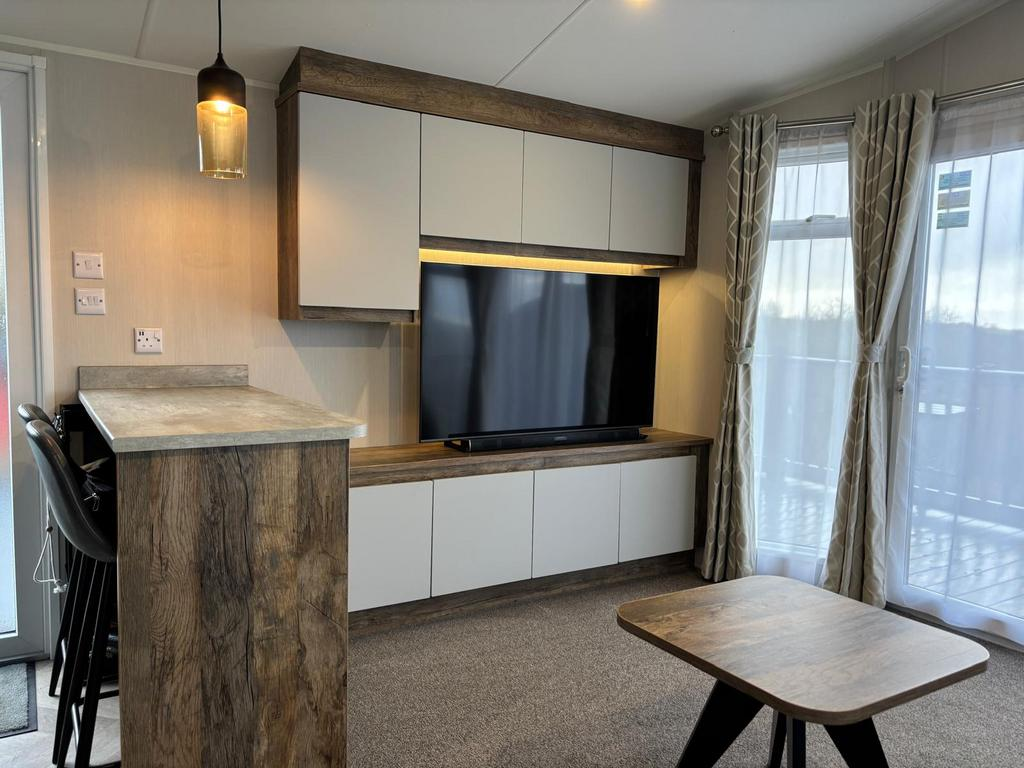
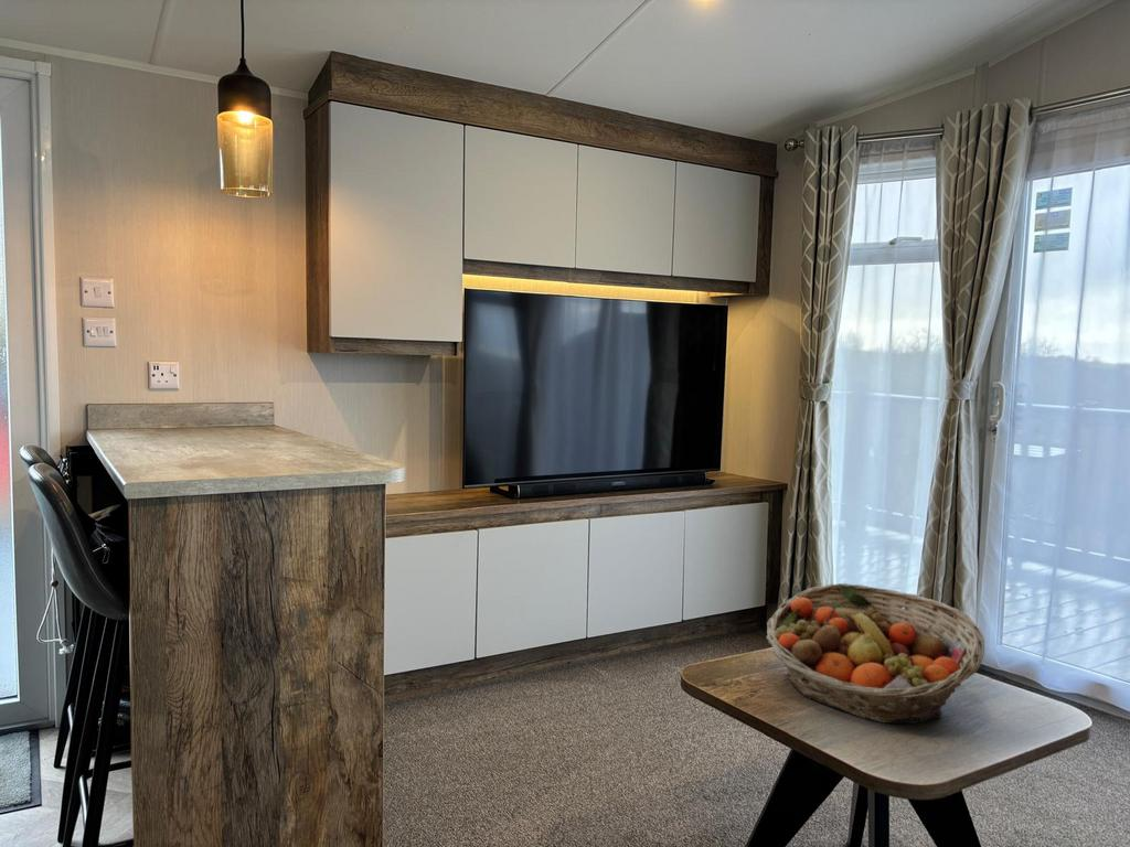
+ fruit basket [765,582,985,725]
